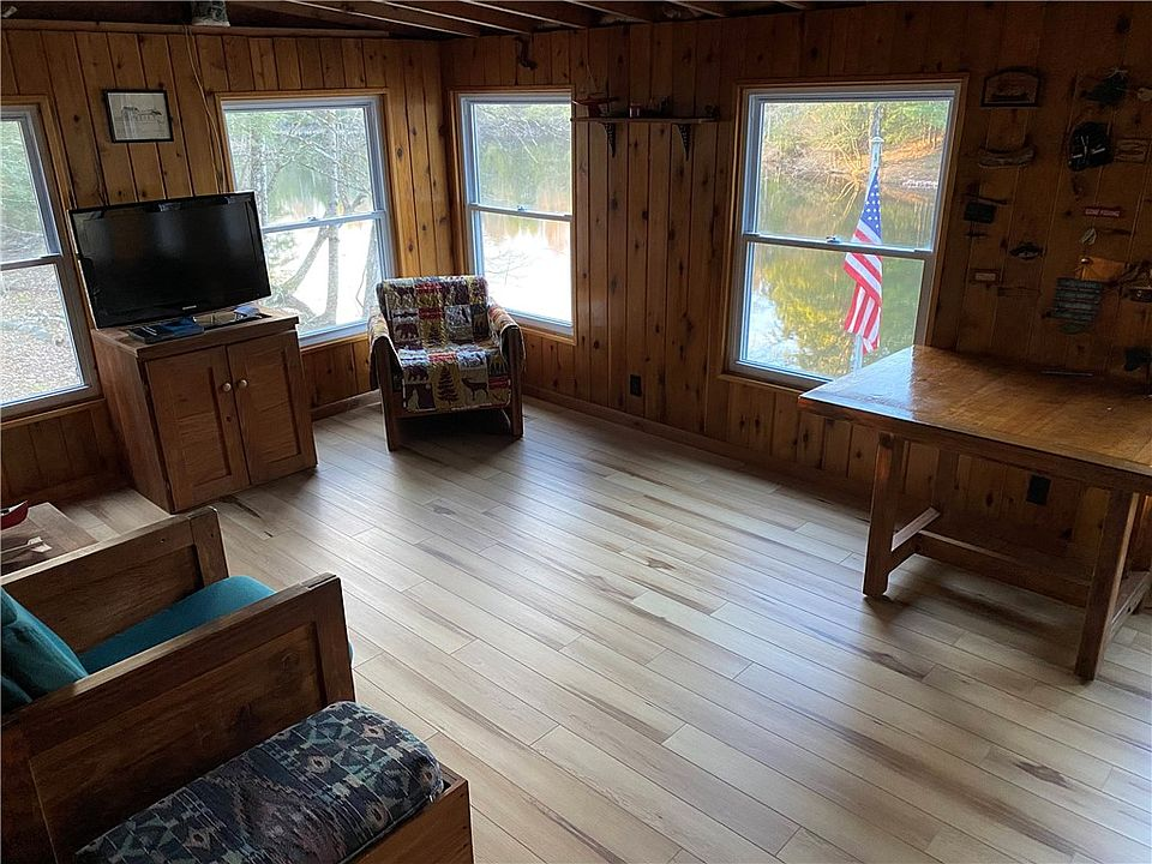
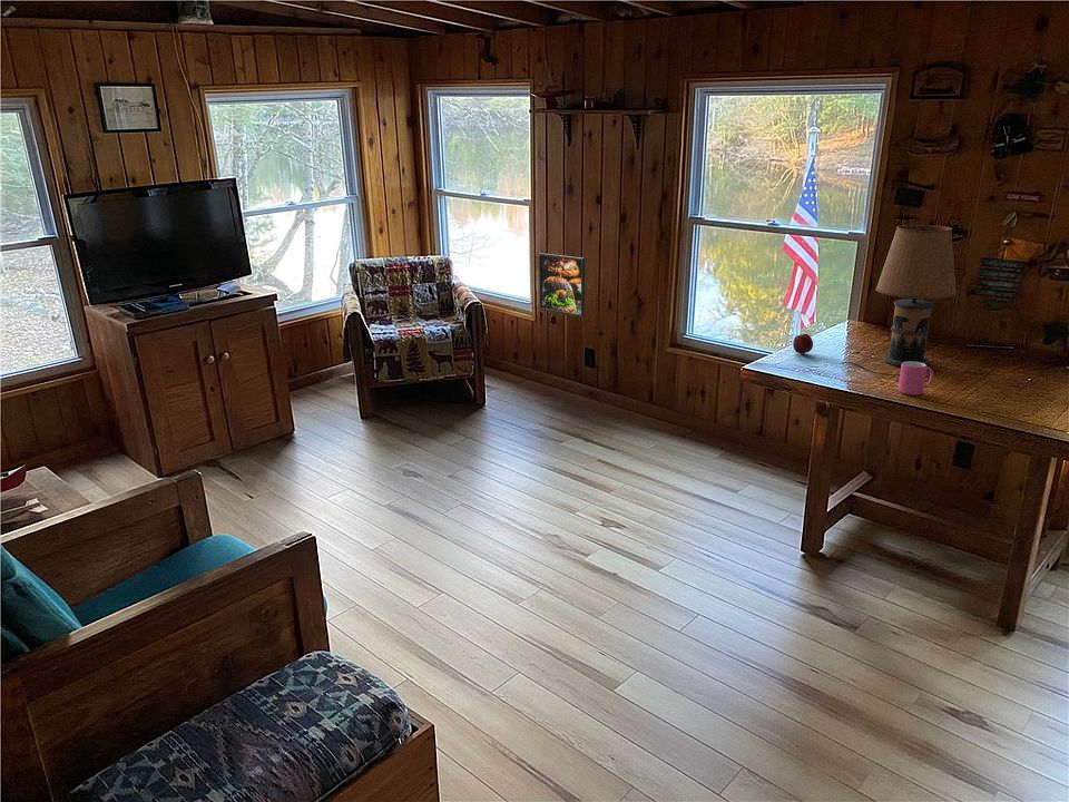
+ table lamp [840,224,958,376]
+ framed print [538,252,586,319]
+ mug [898,361,934,397]
+ apple [792,333,814,355]
